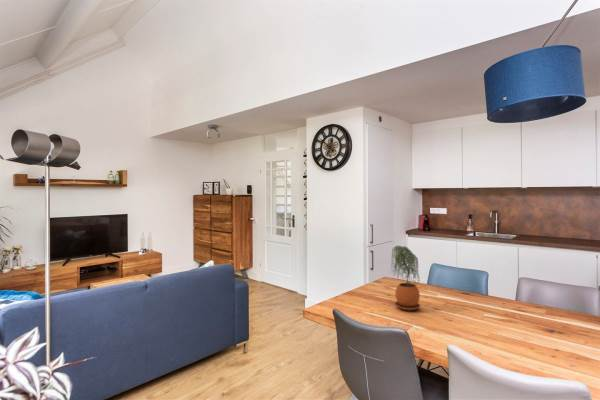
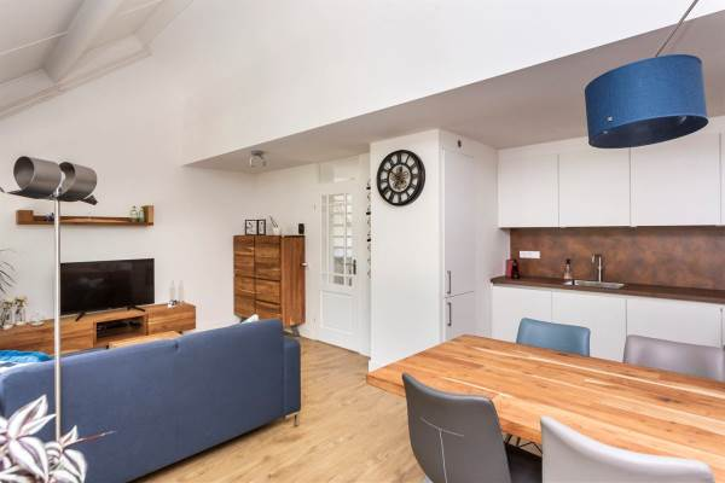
- potted plant [390,245,421,311]
